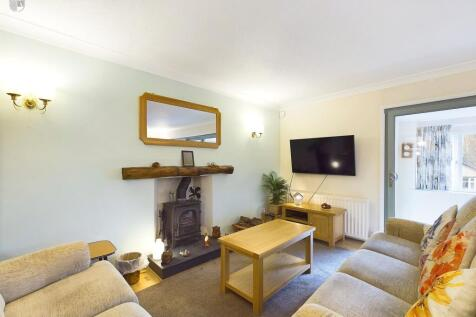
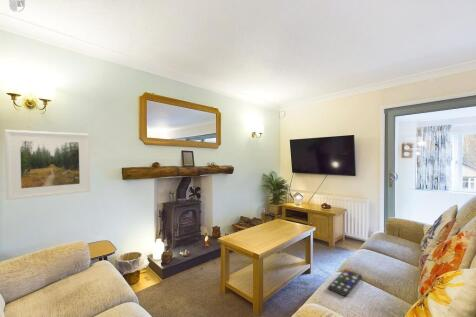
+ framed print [4,129,92,201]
+ remote control [327,269,363,298]
